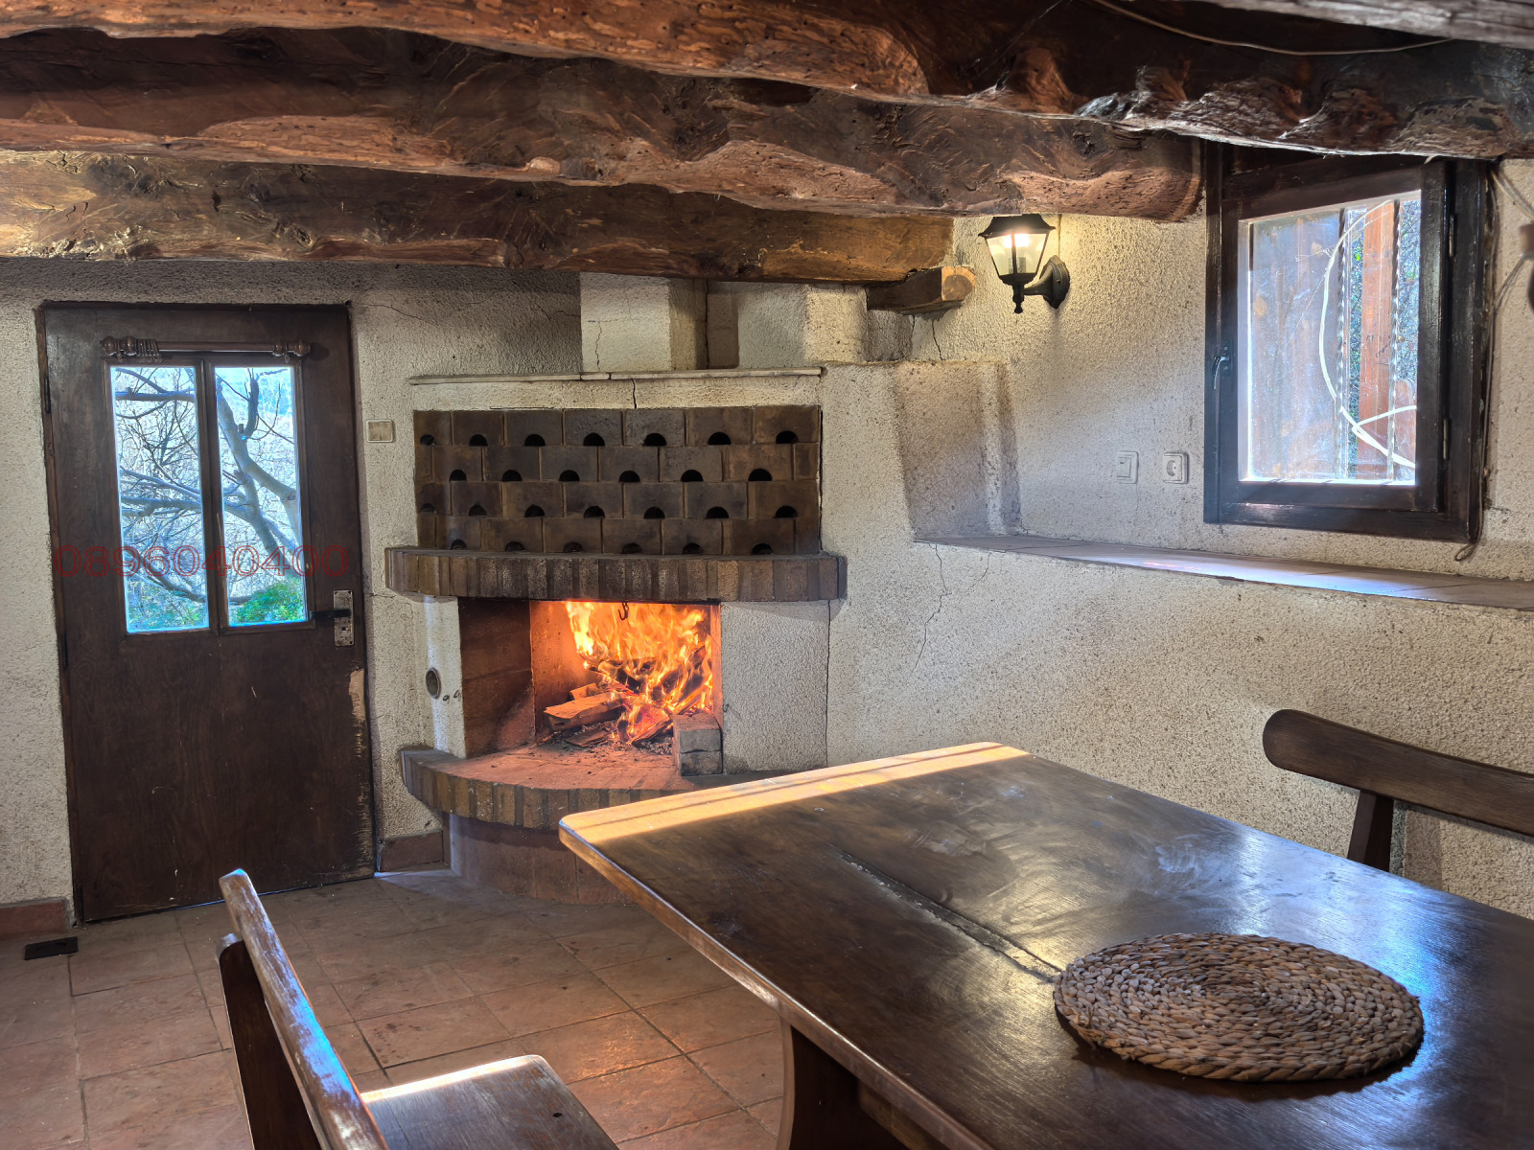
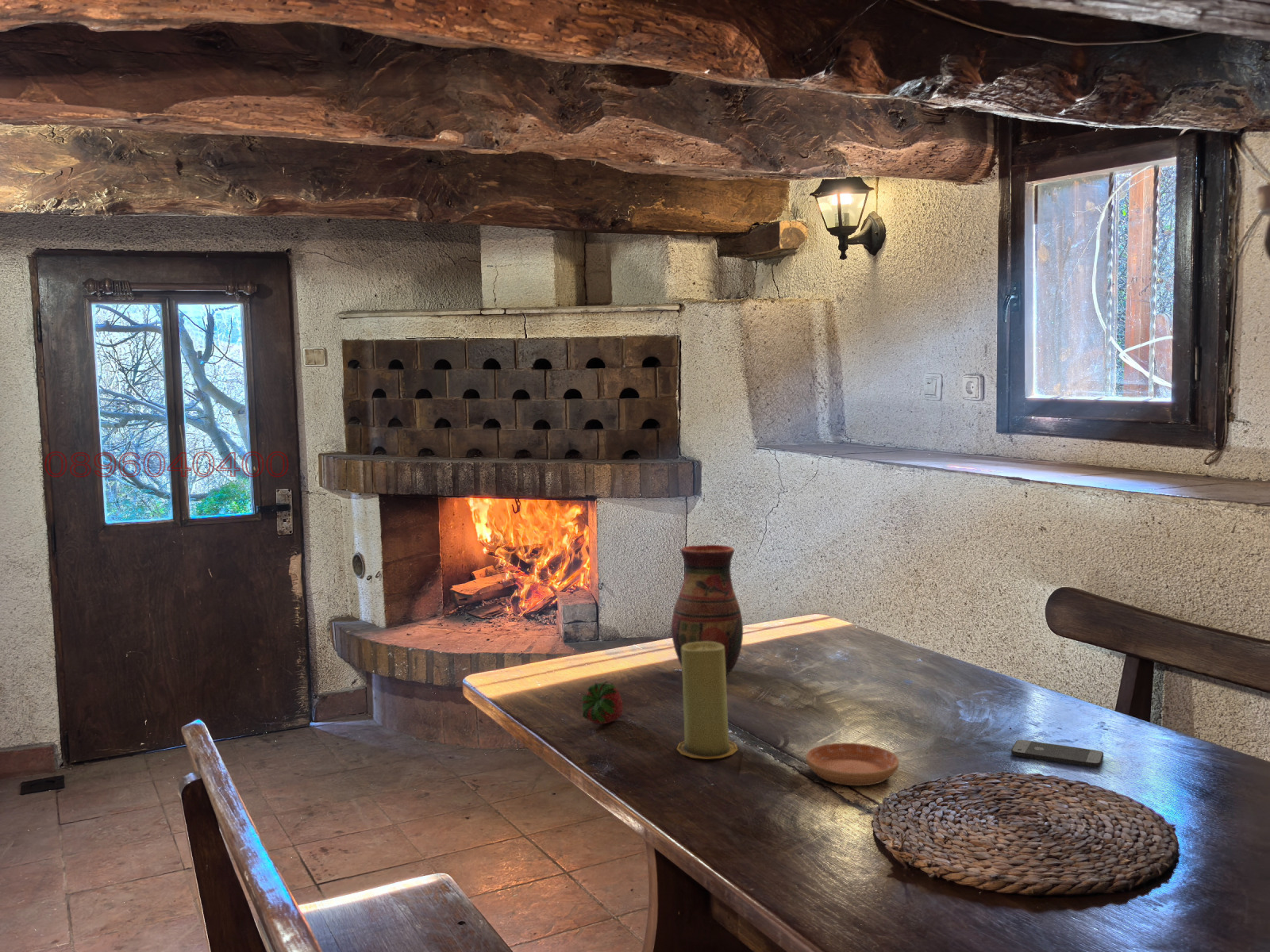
+ vase [670,544,744,675]
+ smartphone [1010,739,1104,768]
+ fruit [581,681,624,725]
+ candle [676,642,738,760]
+ saucer [805,742,900,786]
